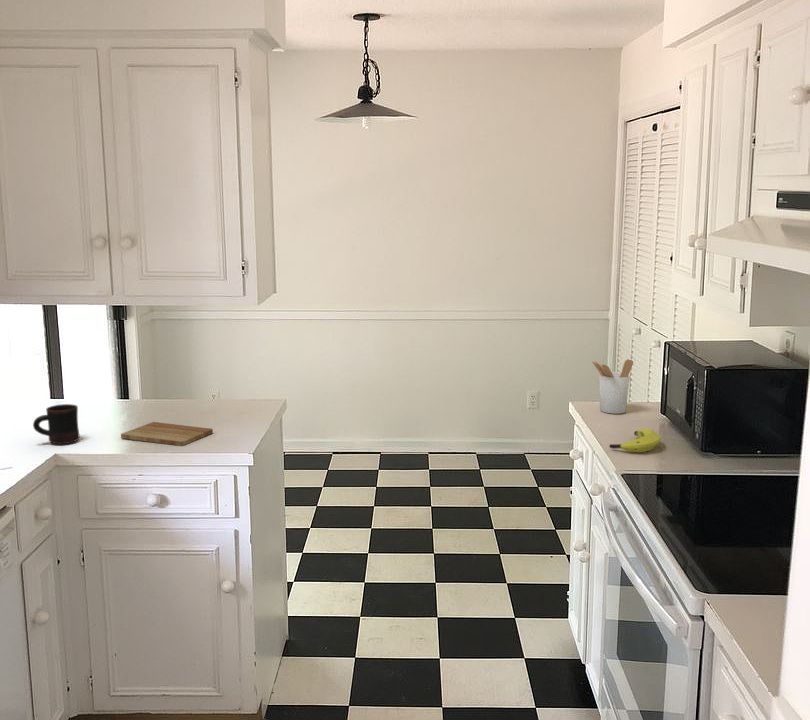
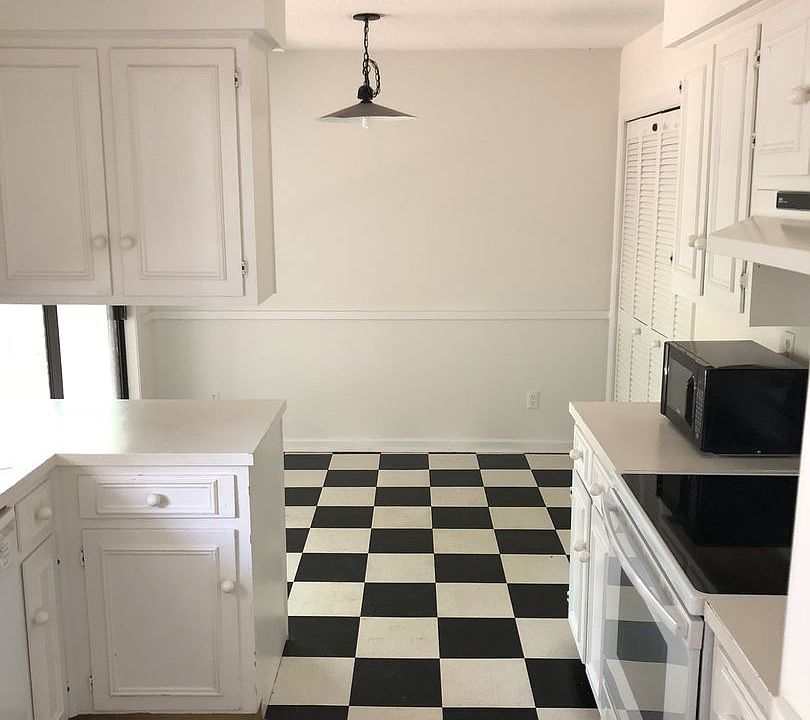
- mug [32,403,80,445]
- utensil holder [591,358,634,415]
- cutting board [120,421,214,447]
- banana [608,427,662,453]
